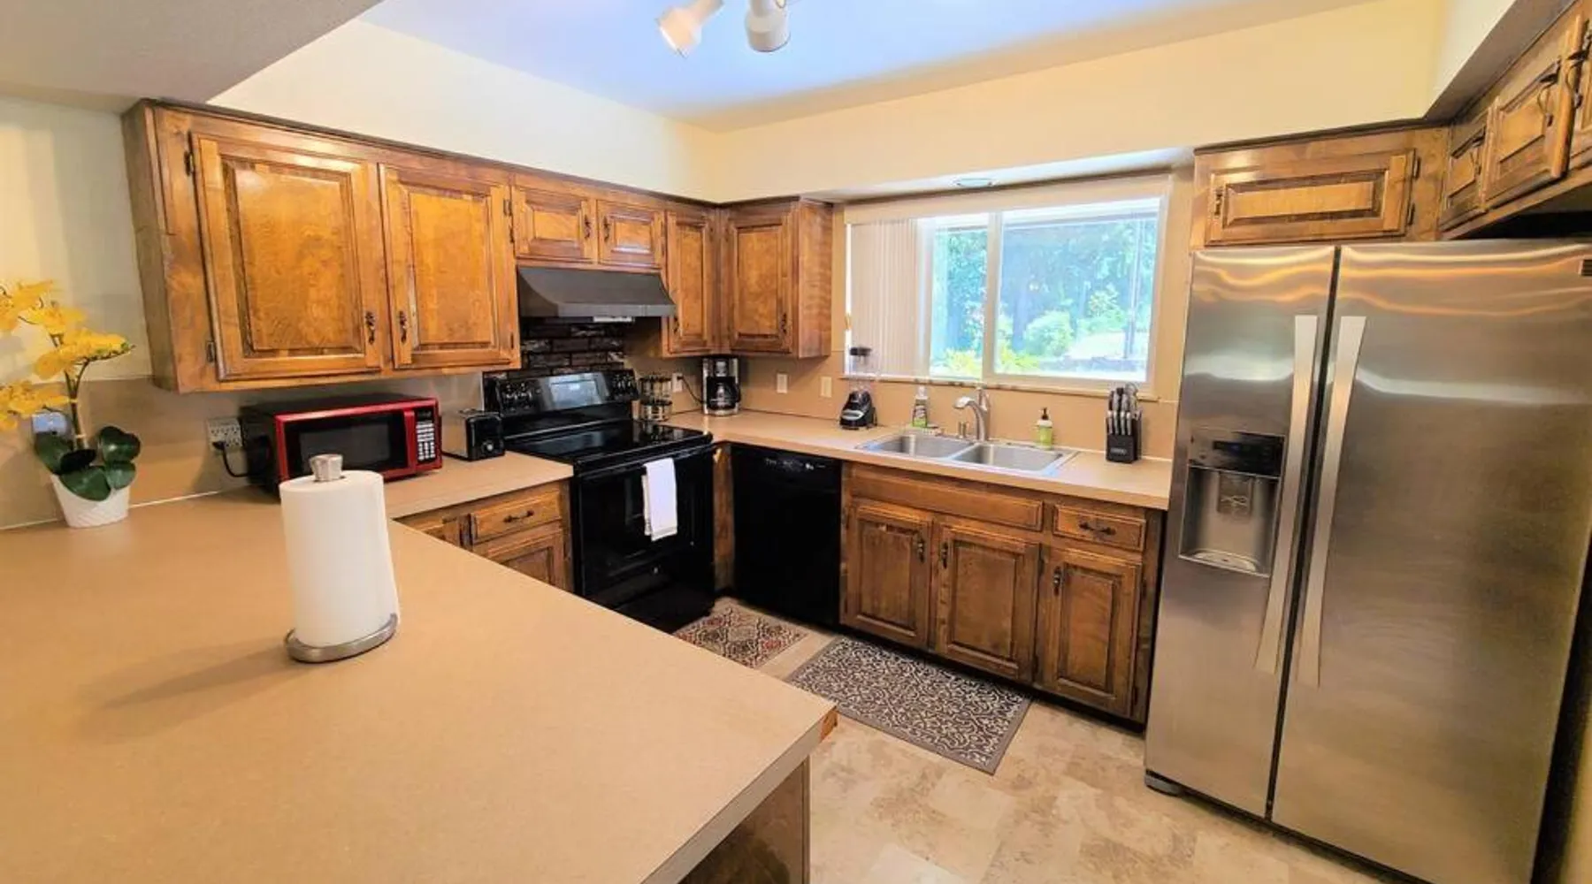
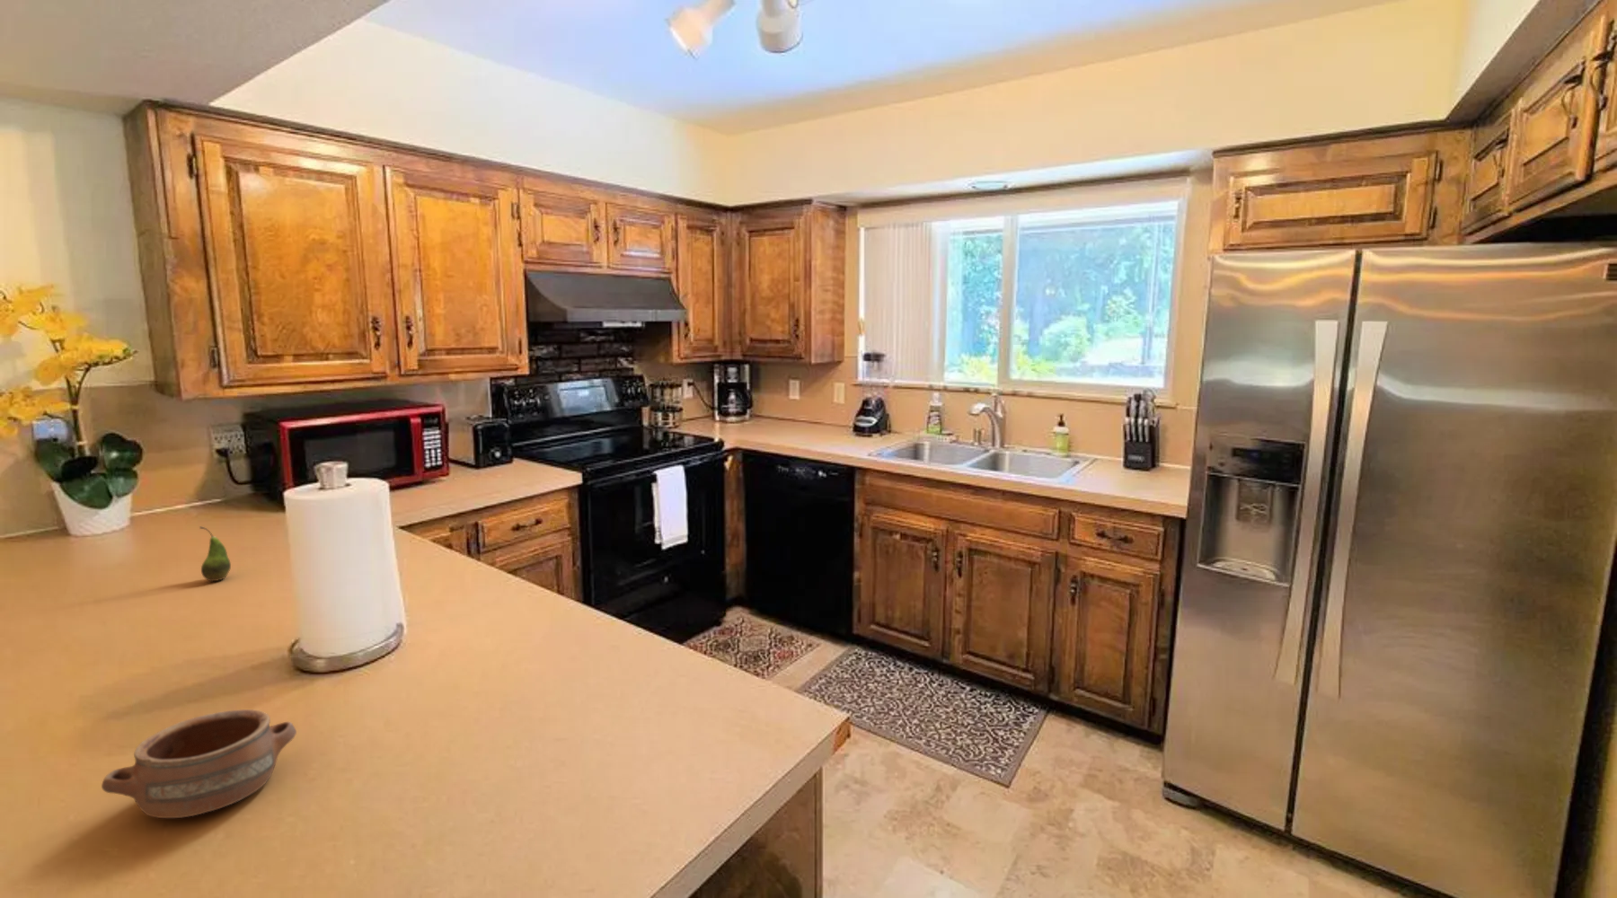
+ fruit [199,526,232,582]
+ pottery [101,709,298,819]
